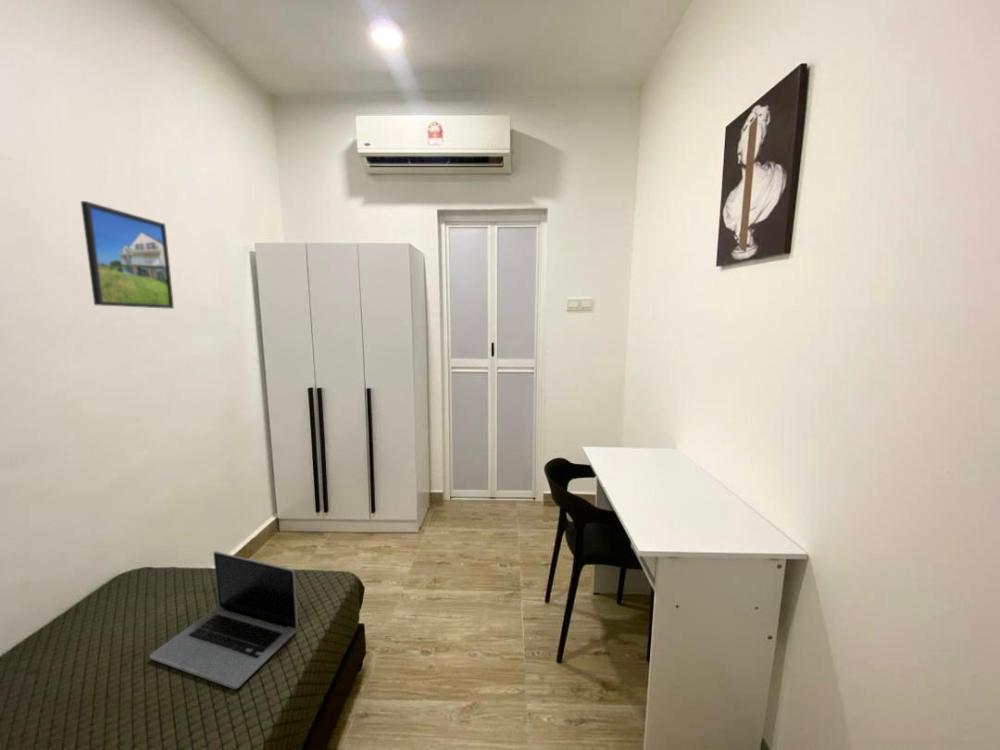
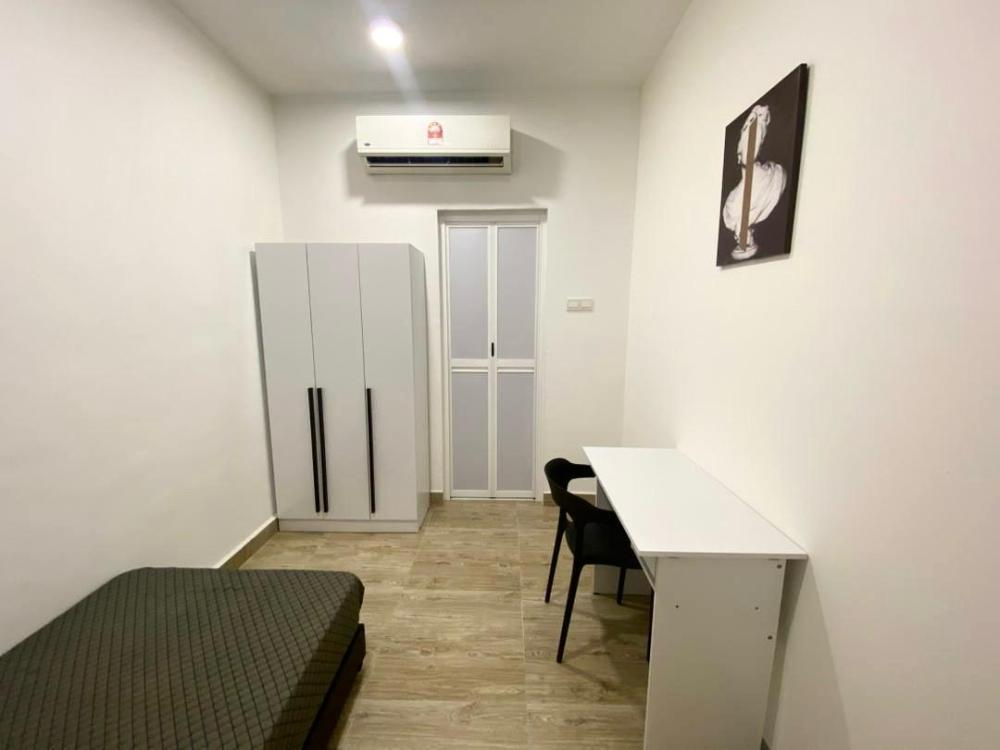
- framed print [80,200,175,310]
- laptop [149,550,299,690]
